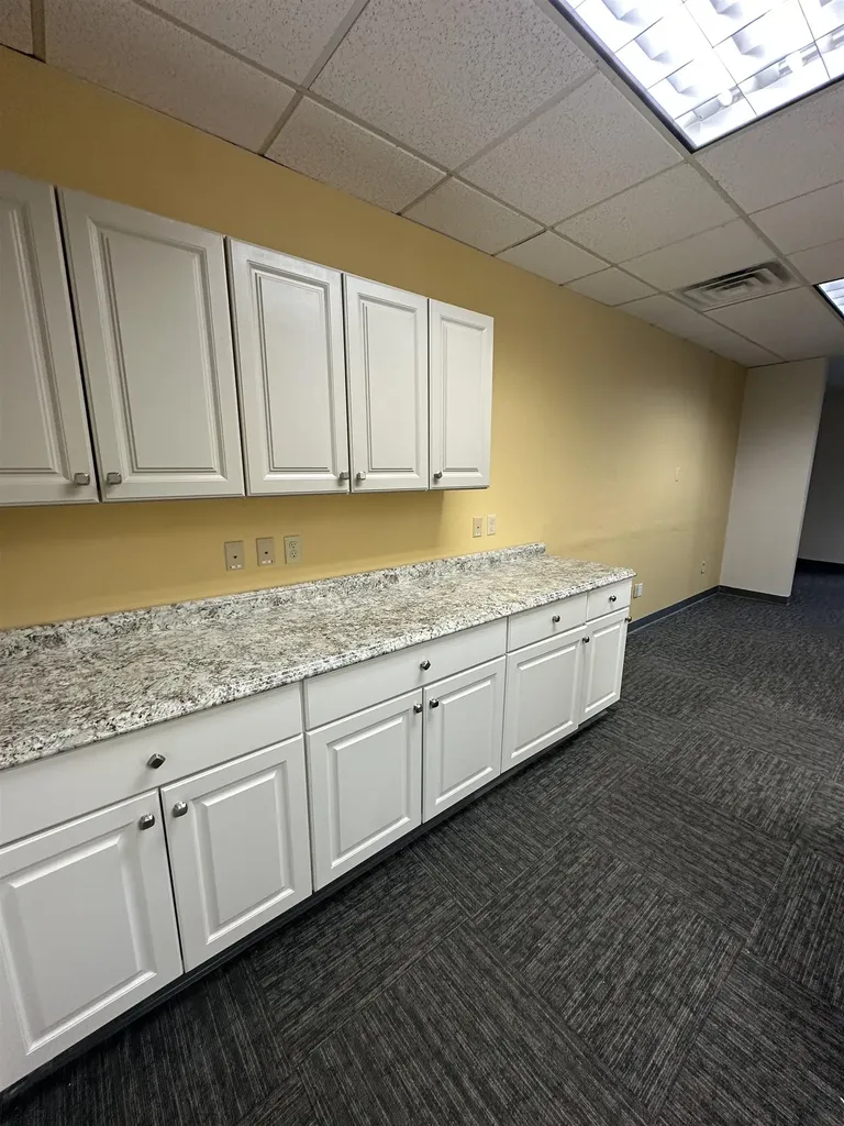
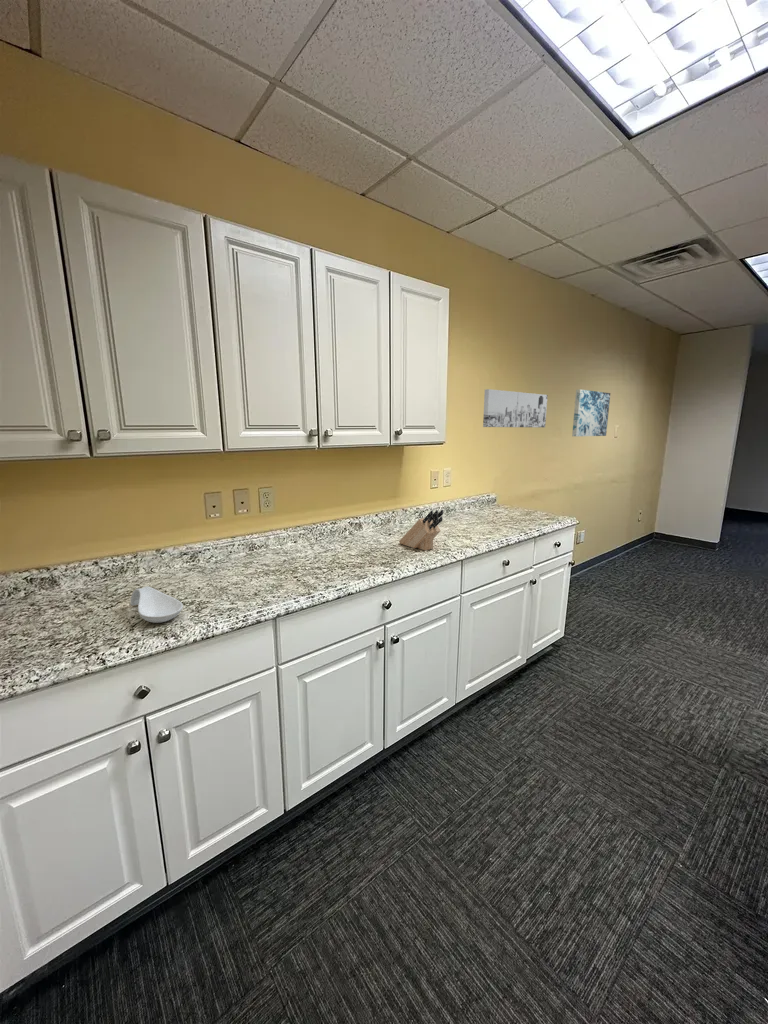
+ spoon rest [129,585,184,624]
+ wall art [571,388,611,437]
+ wall art [482,388,548,428]
+ knife block [398,509,444,551]
